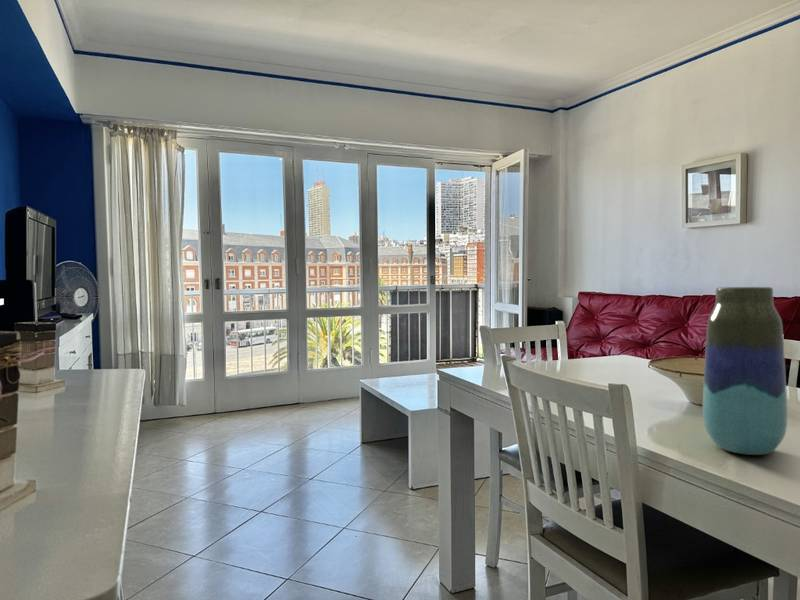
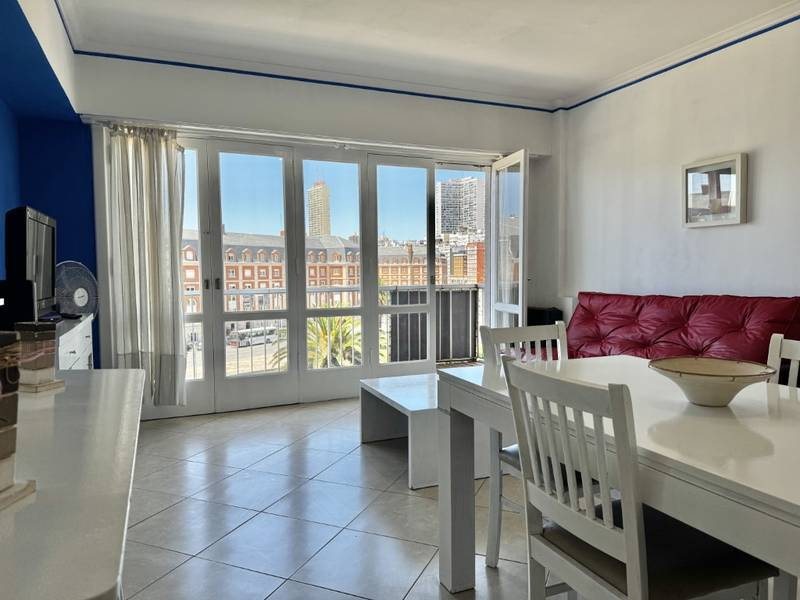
- vase [702,286,788,456]
